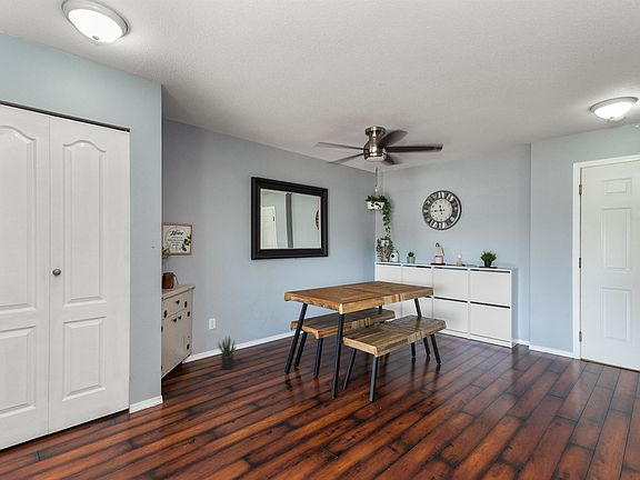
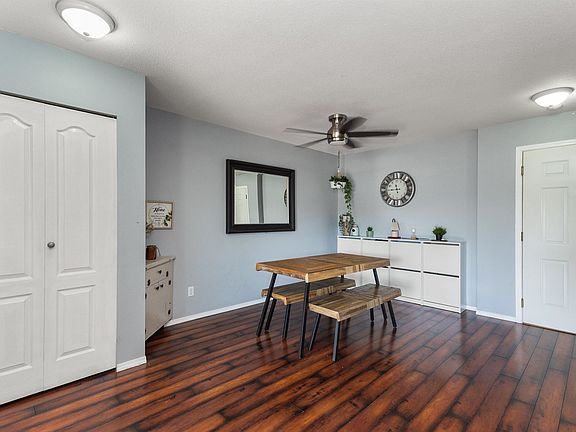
- potted plant [217,334,238,371]
